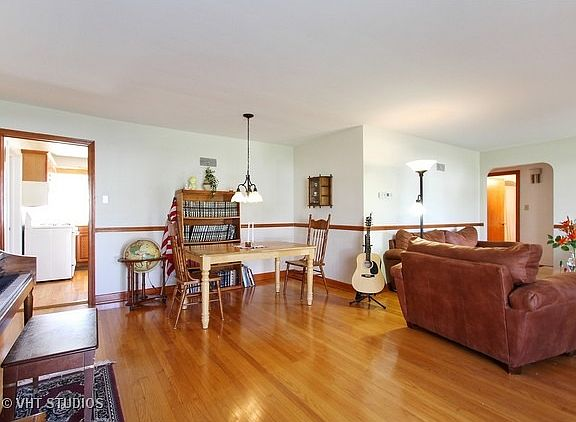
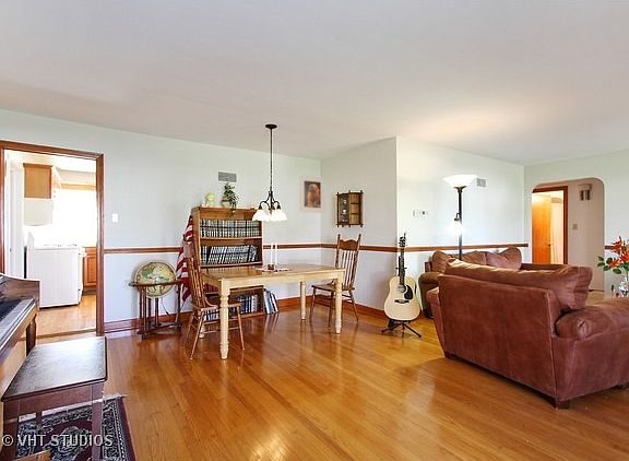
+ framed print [298,175,325,214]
